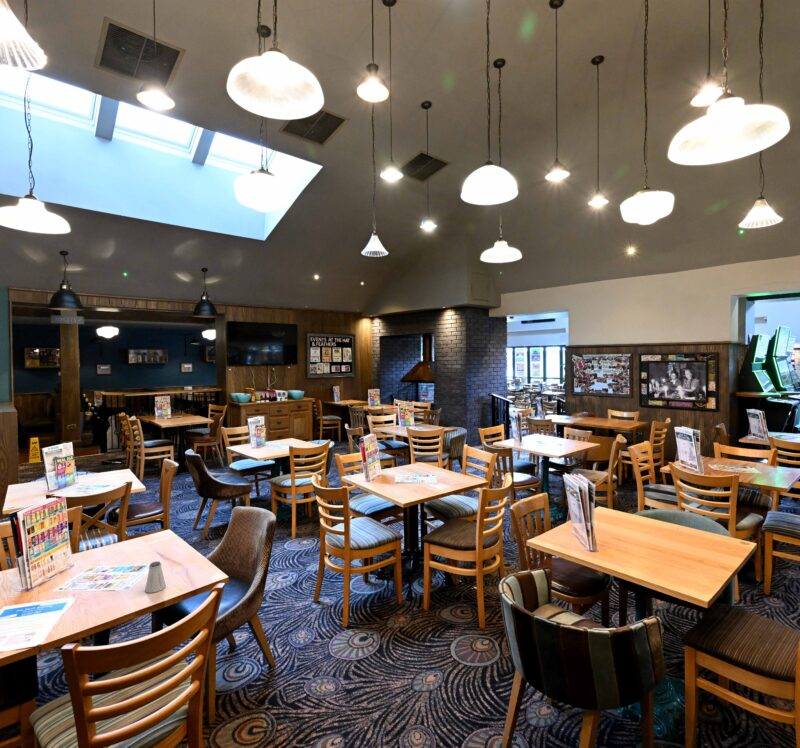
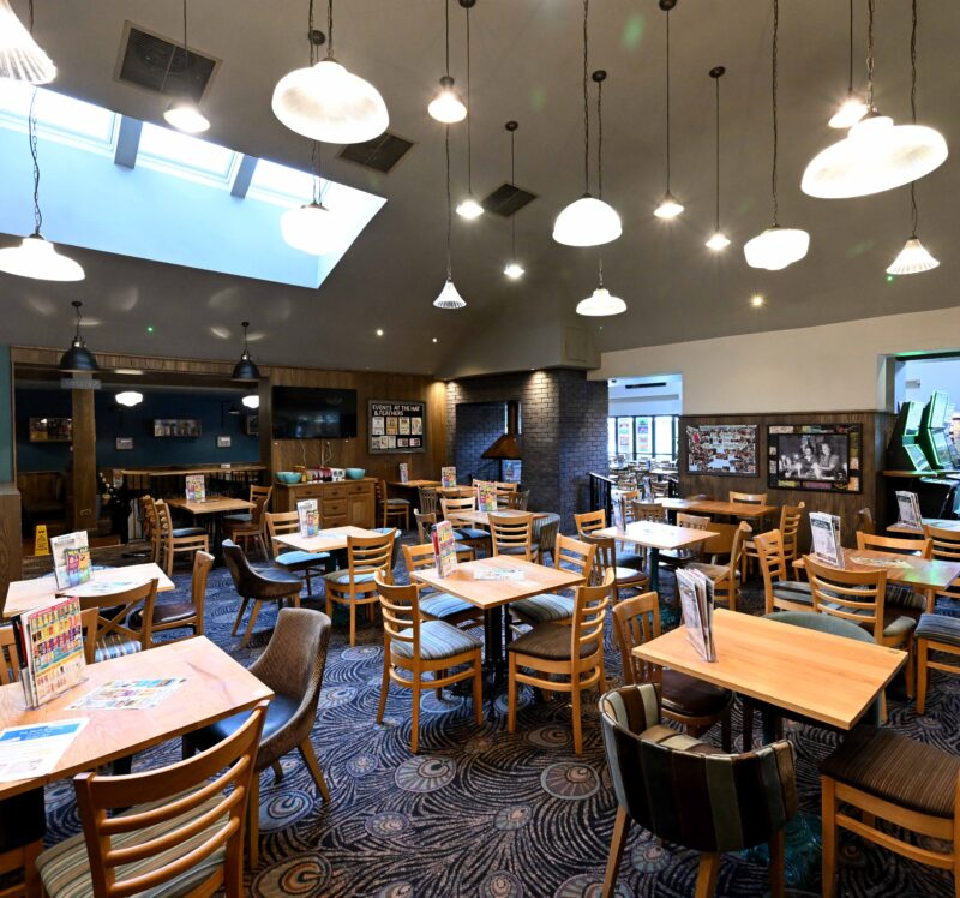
- saltshaker [144,560,167,594]
